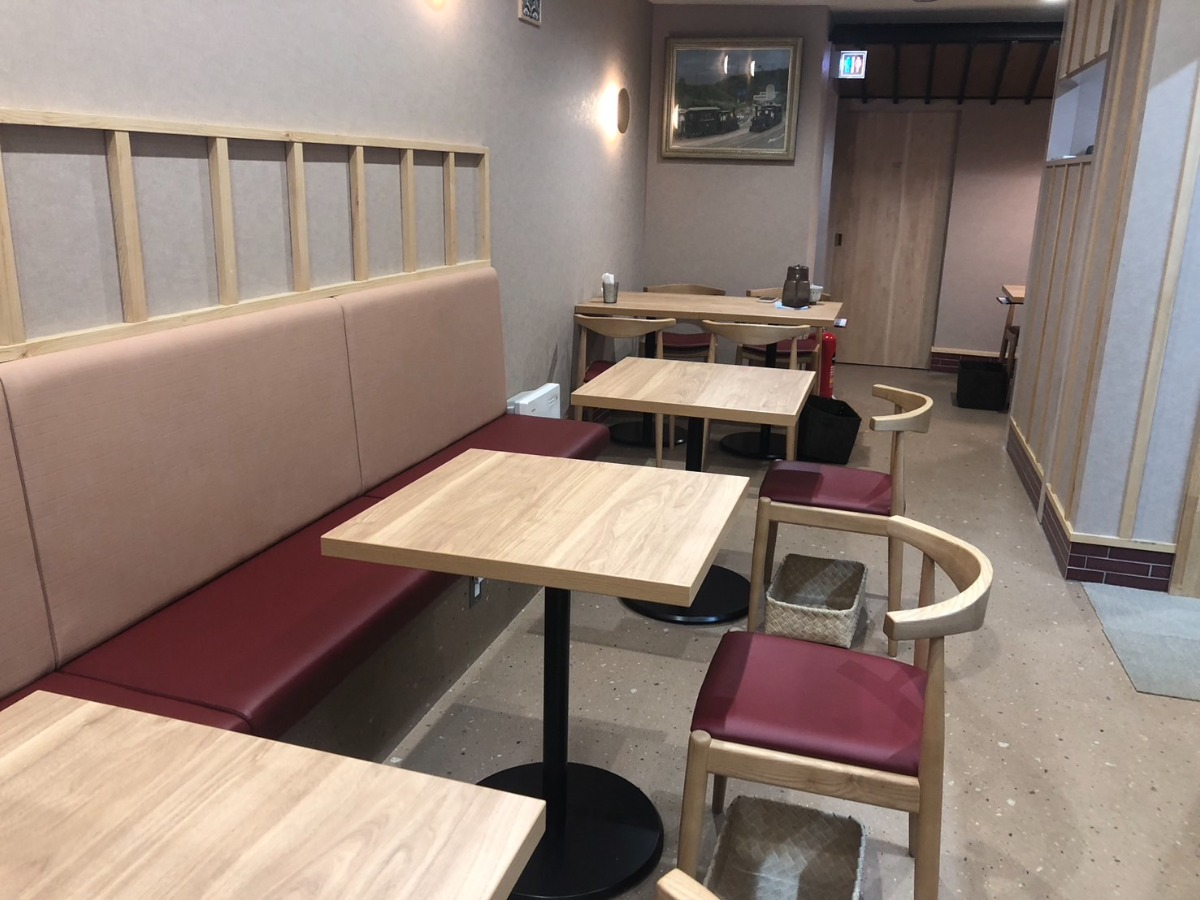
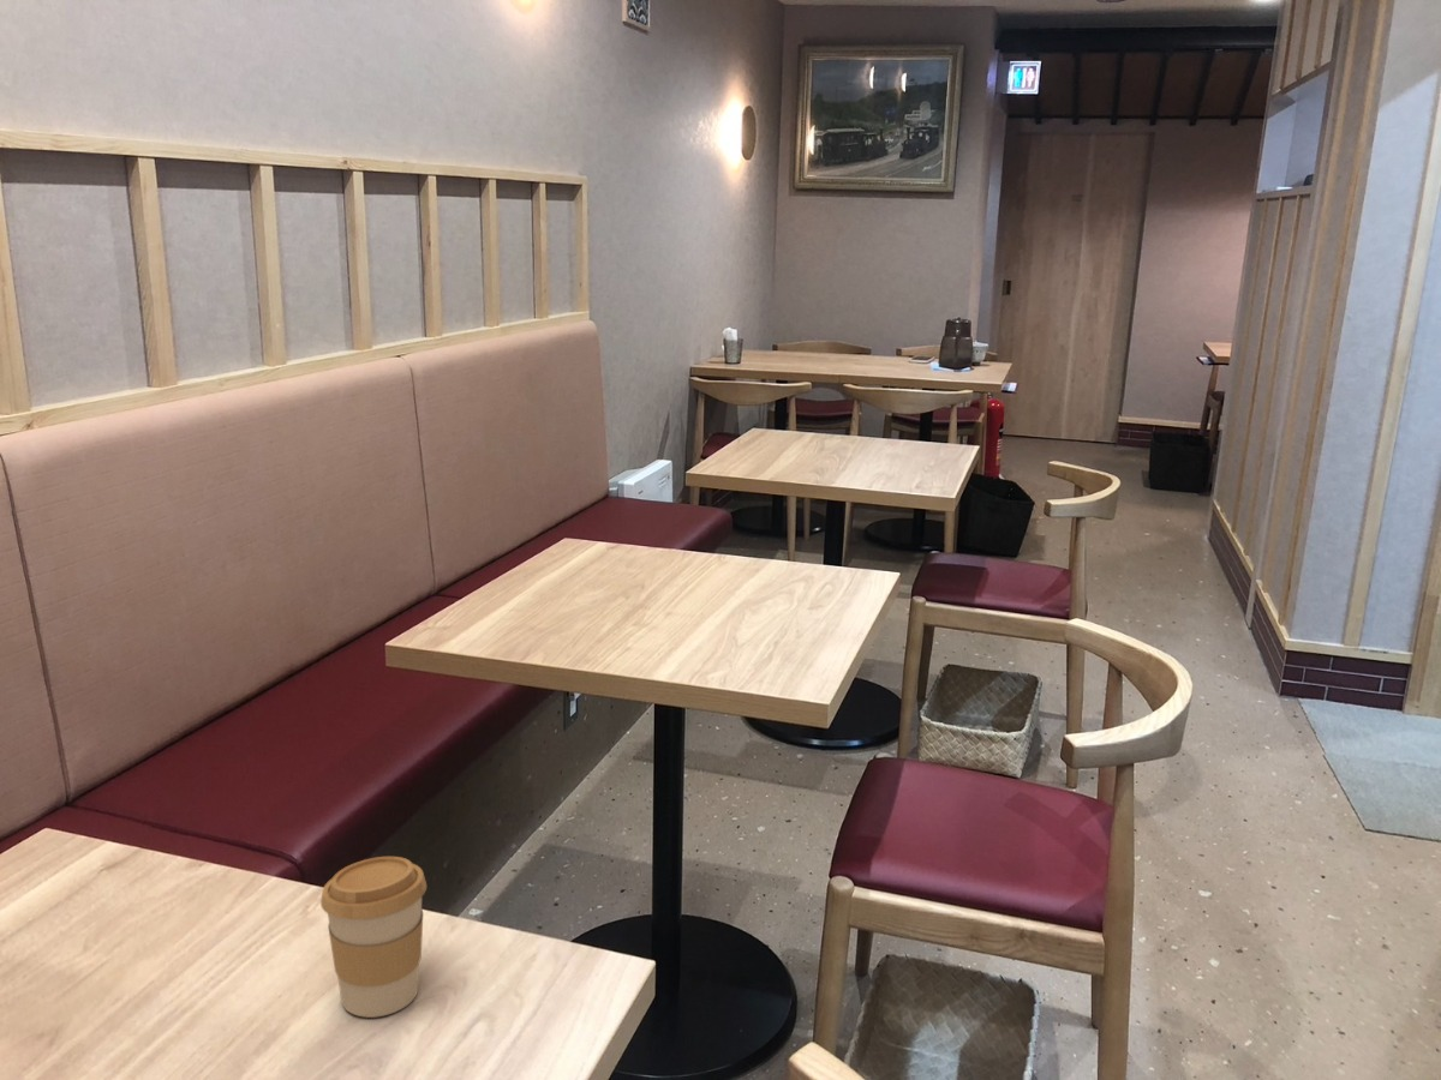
+ coffee cup [319,856,427,1019]
